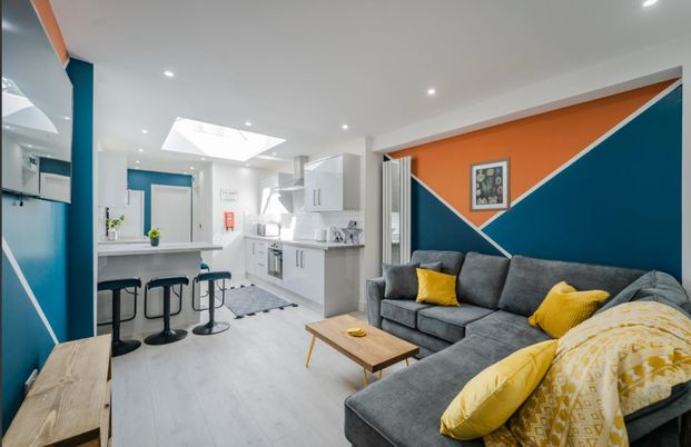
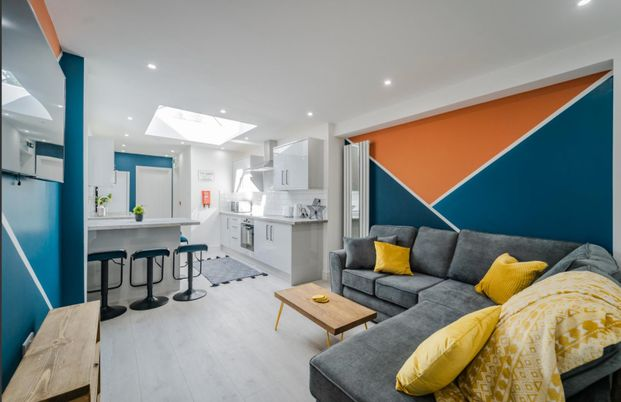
- wall art [468,156,512,213]
